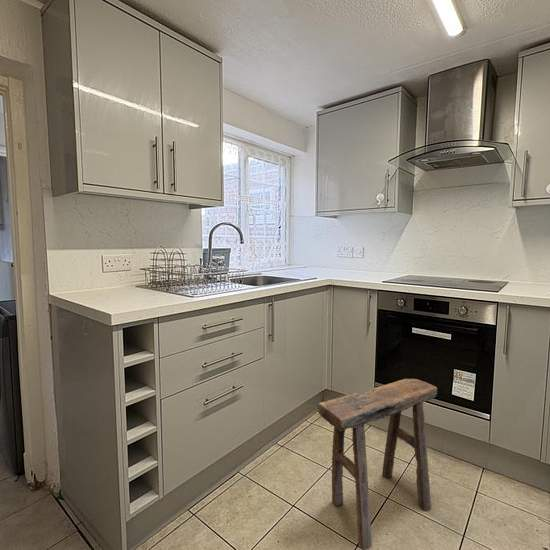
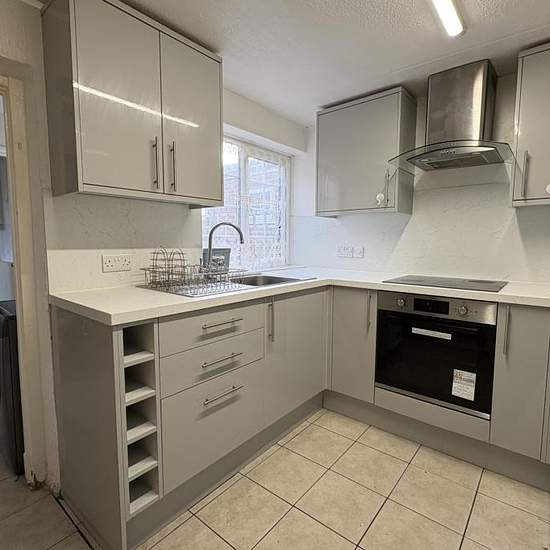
- stool [317,378,438,550]
